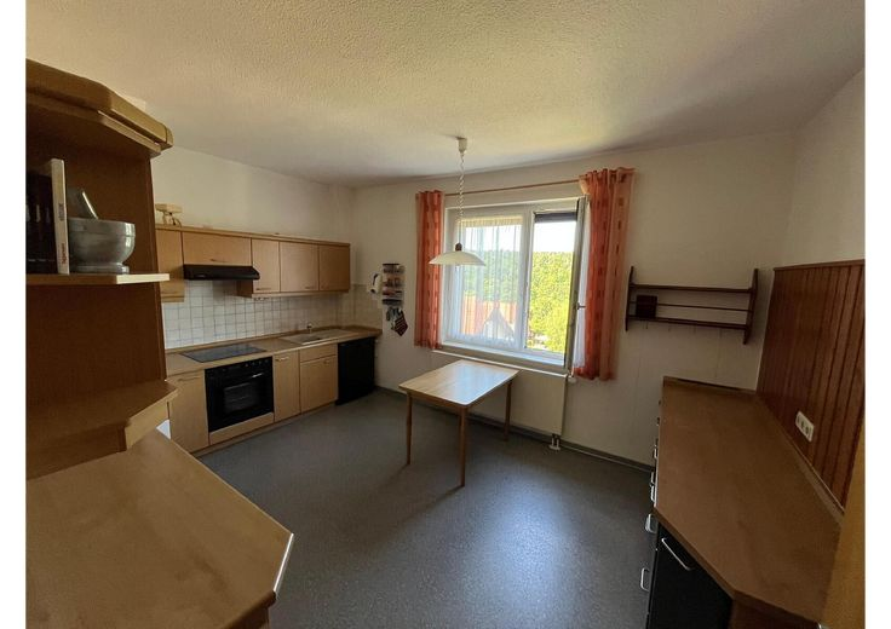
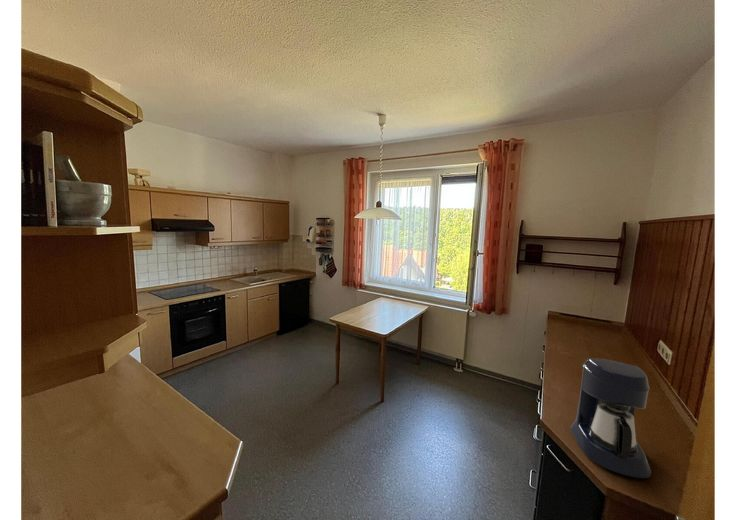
+ coffee maker [570,357,652,479]
